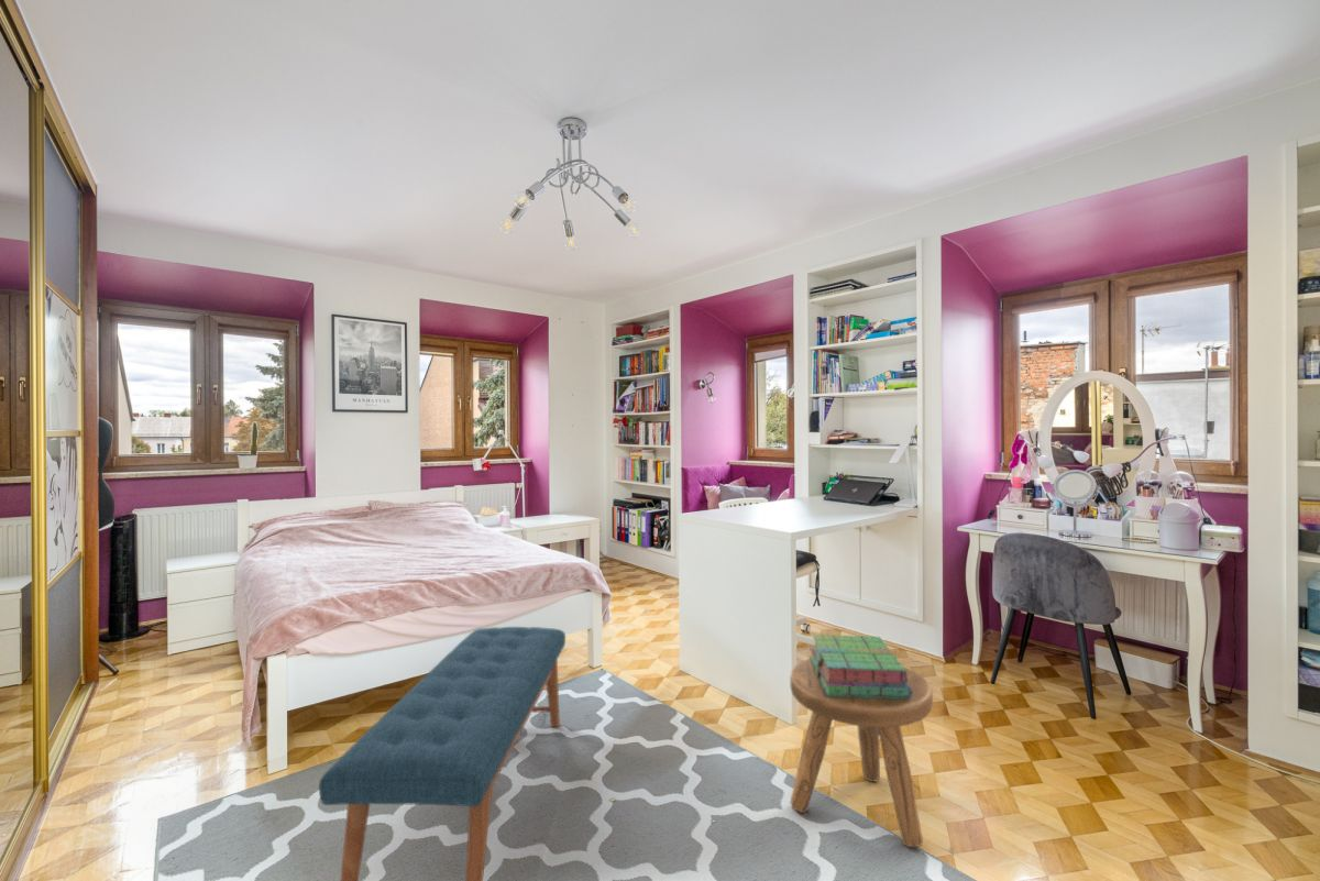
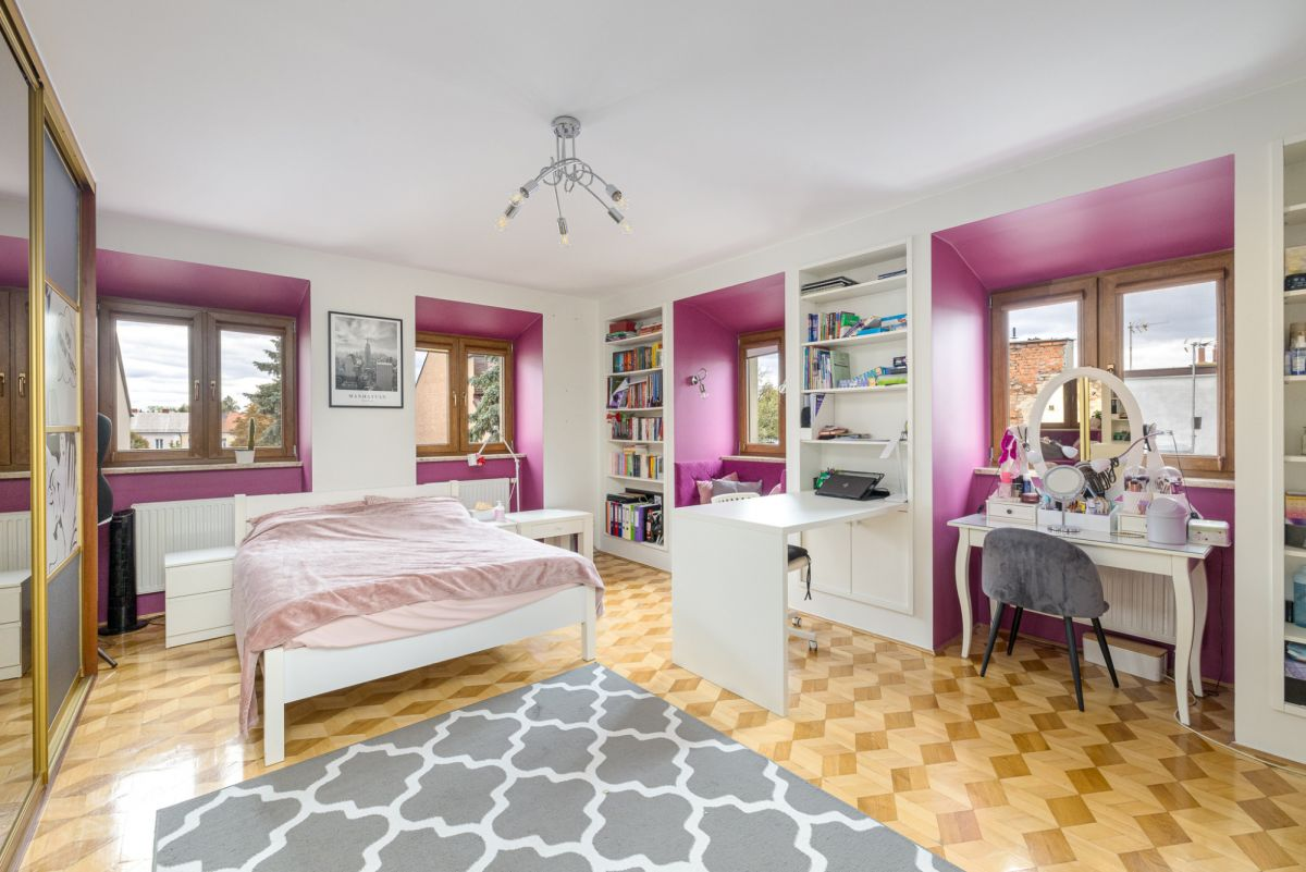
- stack of books [809,634,912,698]
- bench [318,626,566,881]
- stool [789,658,934,848]
